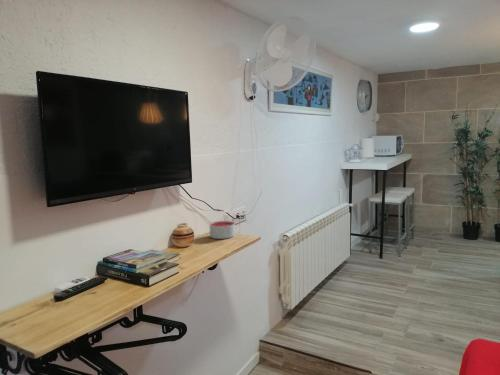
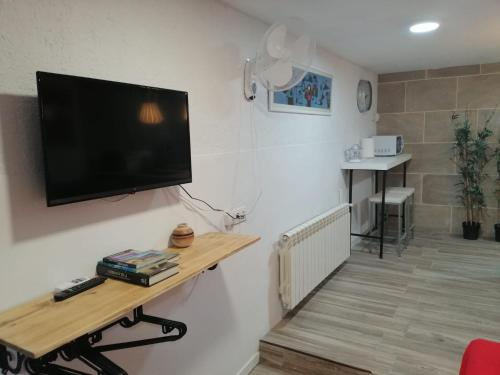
- candle [209,220,236,240]
